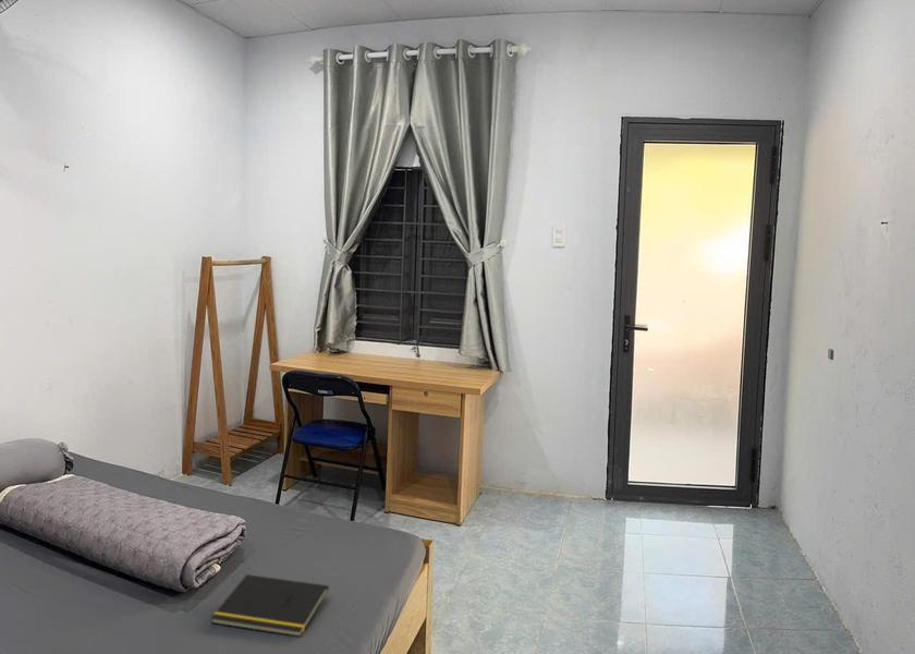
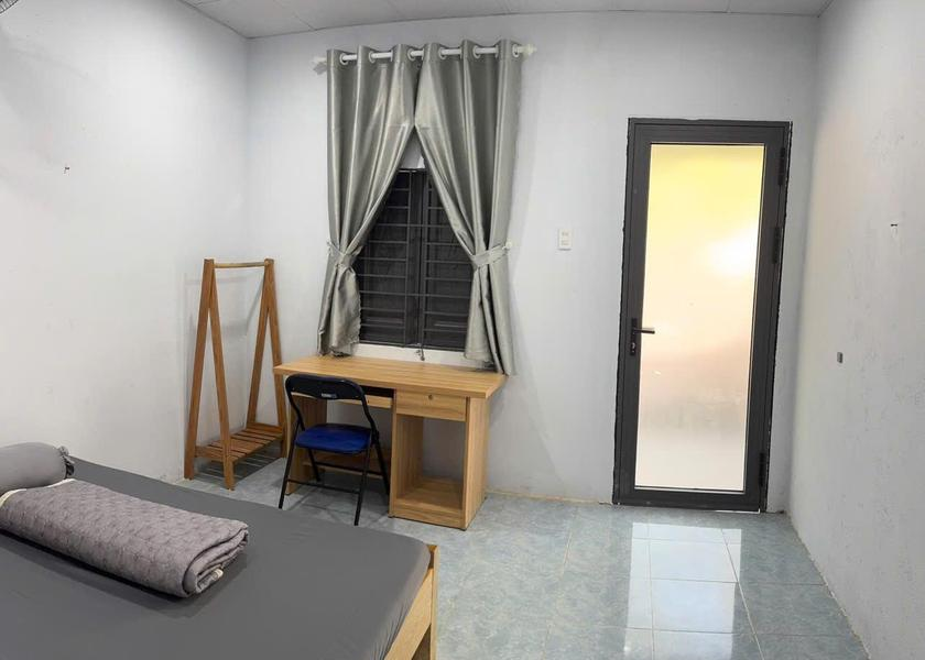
- notepad [210,573,330,638]
